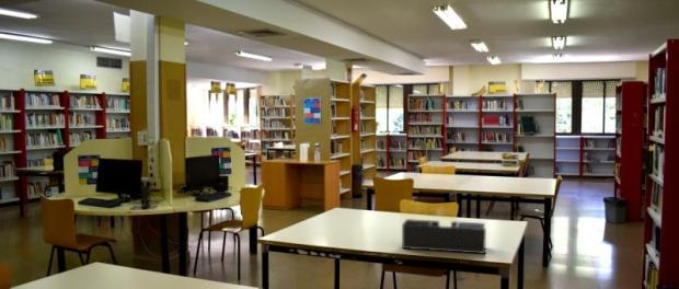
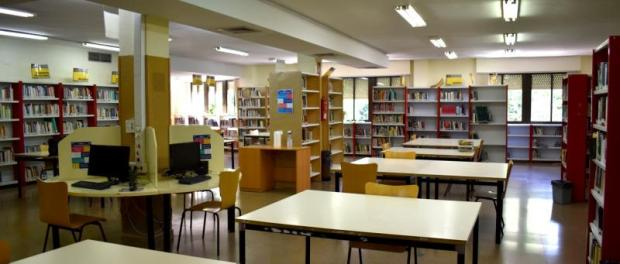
- desk organizer [401,218,487,255]
